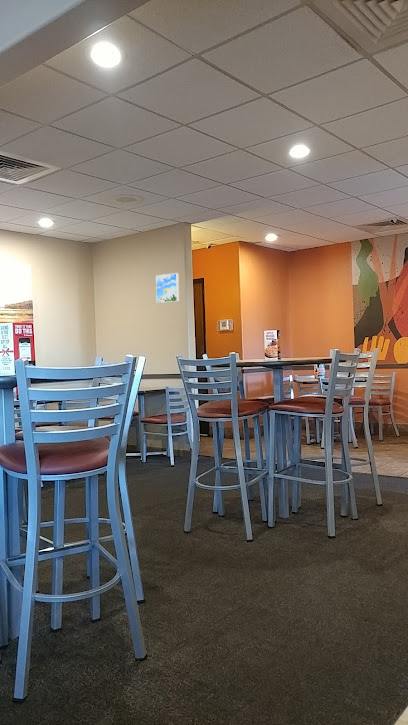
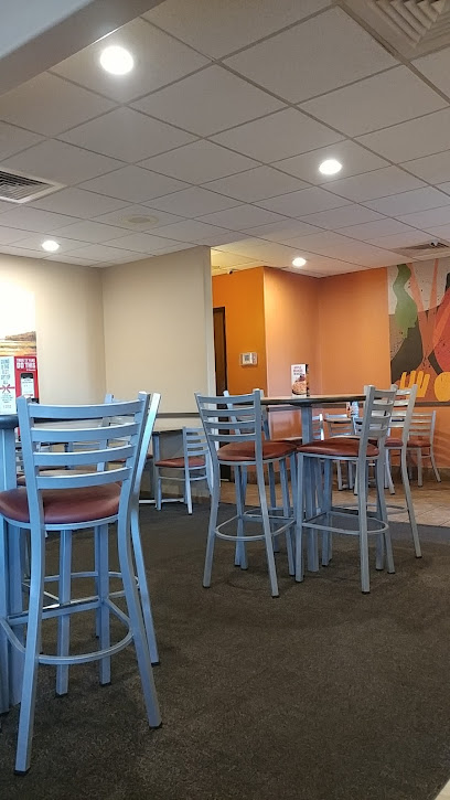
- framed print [155,272,180,304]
